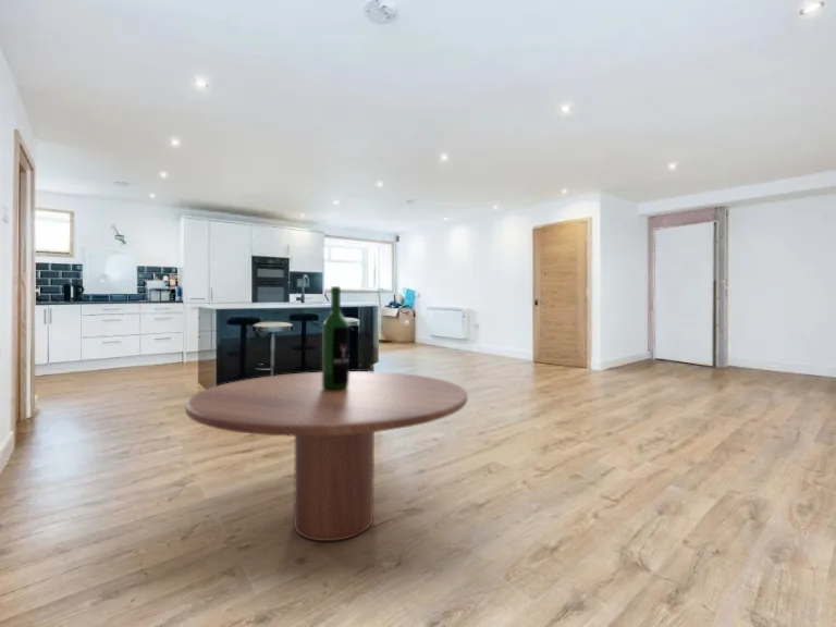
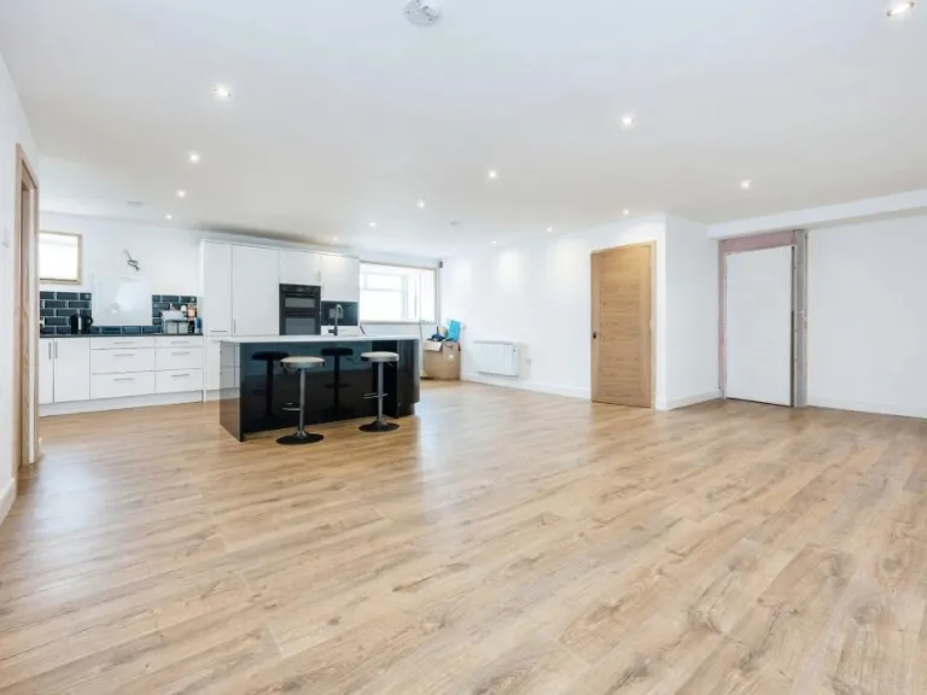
- dining table [184,285,468,542]
